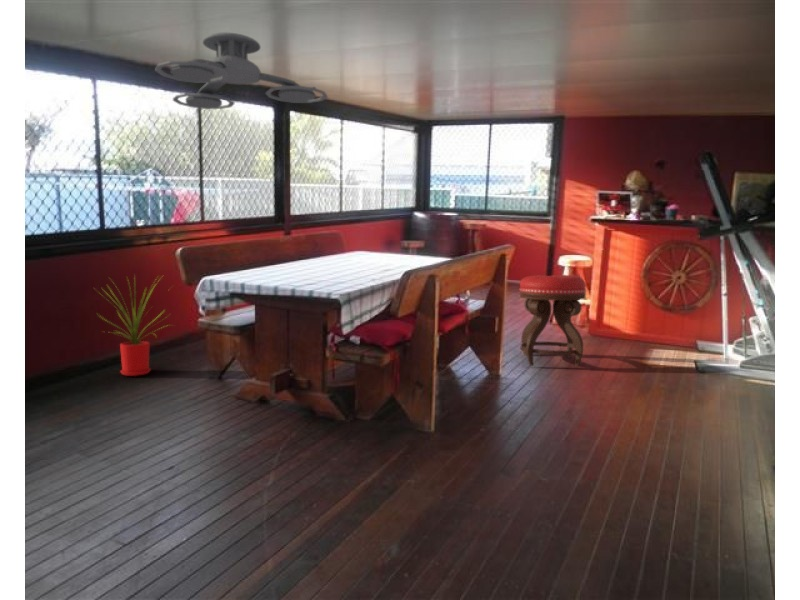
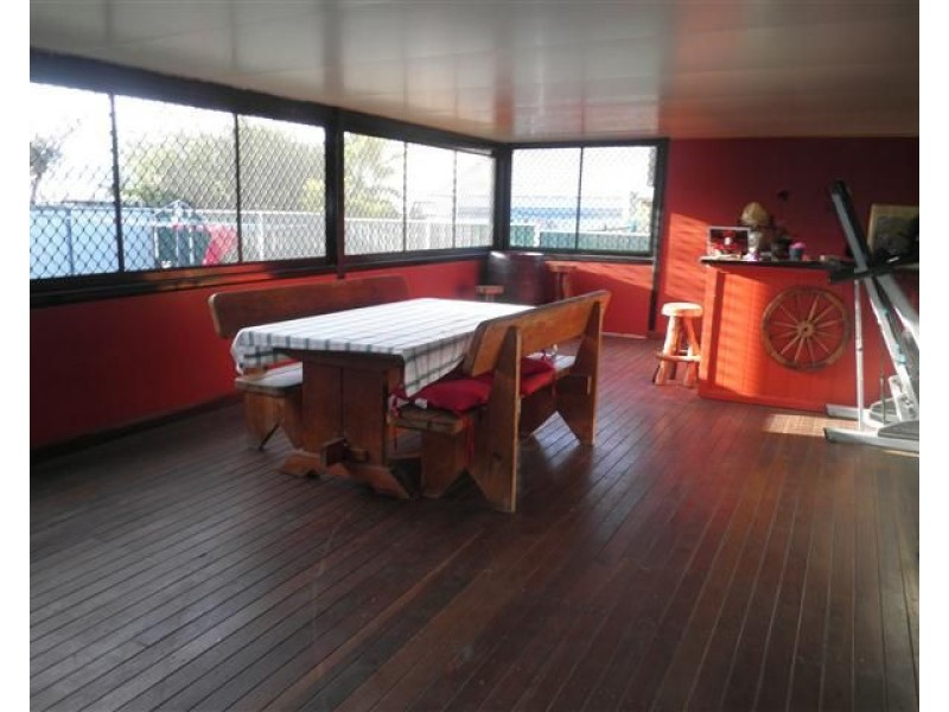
- house plant [94,273,177,377]
- ceiling fan [154,32,329,110]
- stool [519,274,587,368]
